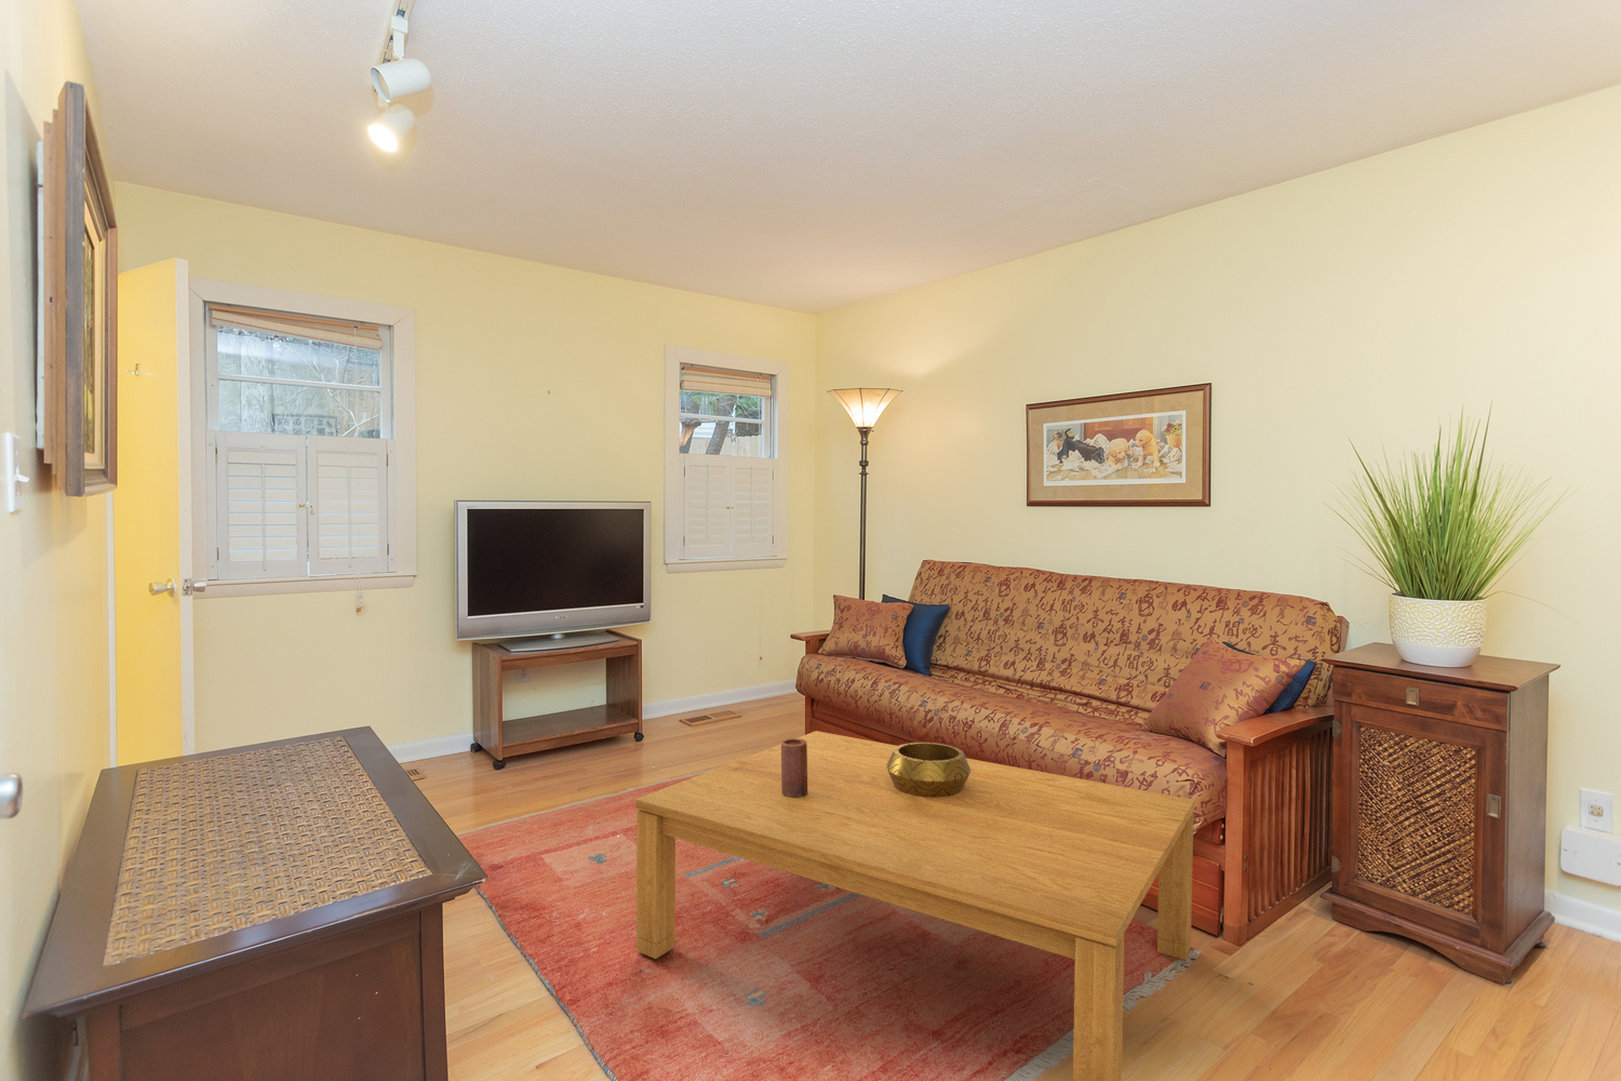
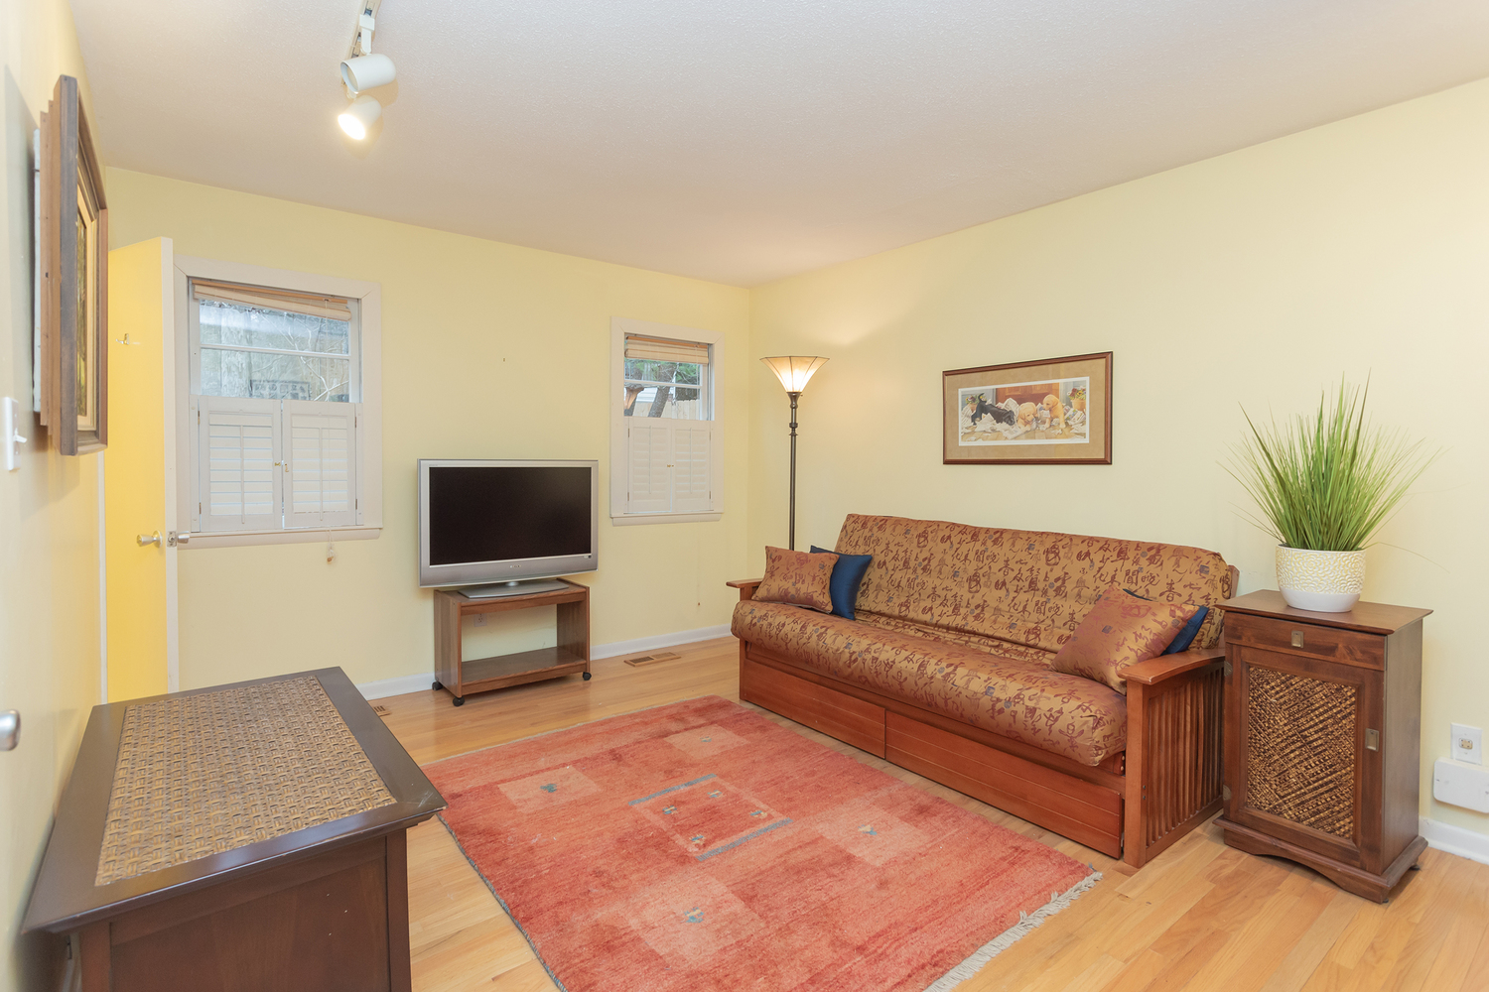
- candle [780,737,807,796]
- decorative bowl [886,742,971,797]
- coffee table [634,730,1196,1081]
